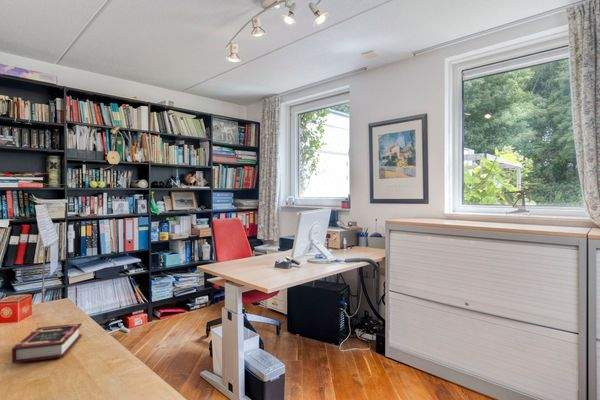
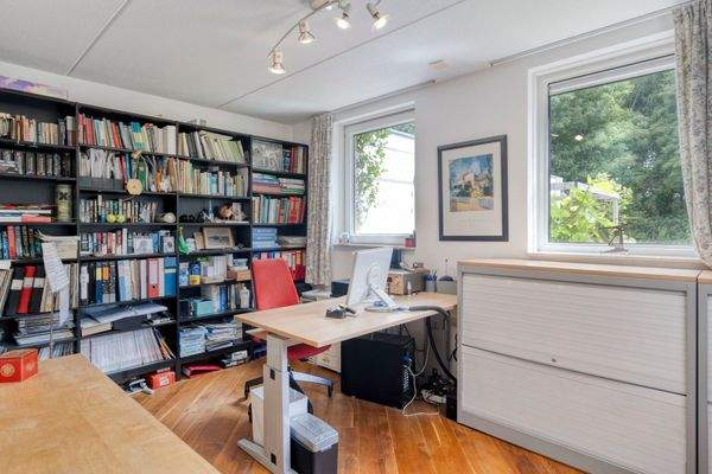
- book [11,322,83,364]
